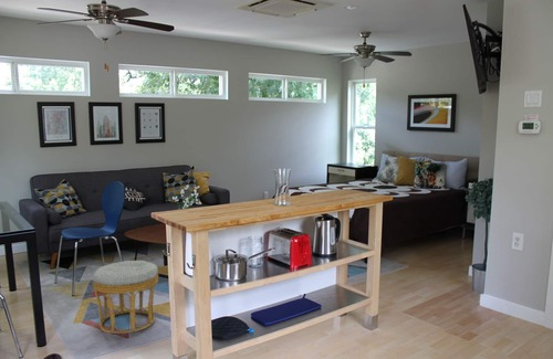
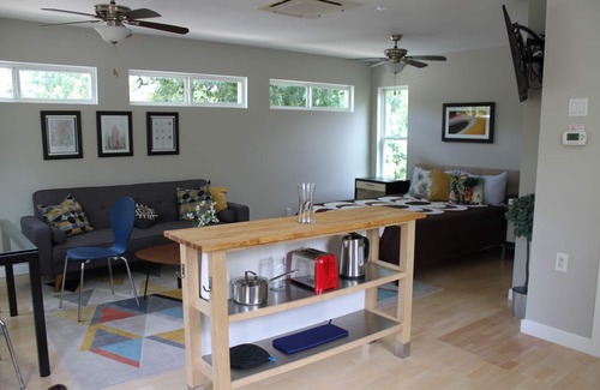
- ottoman [92,260,159,335]
